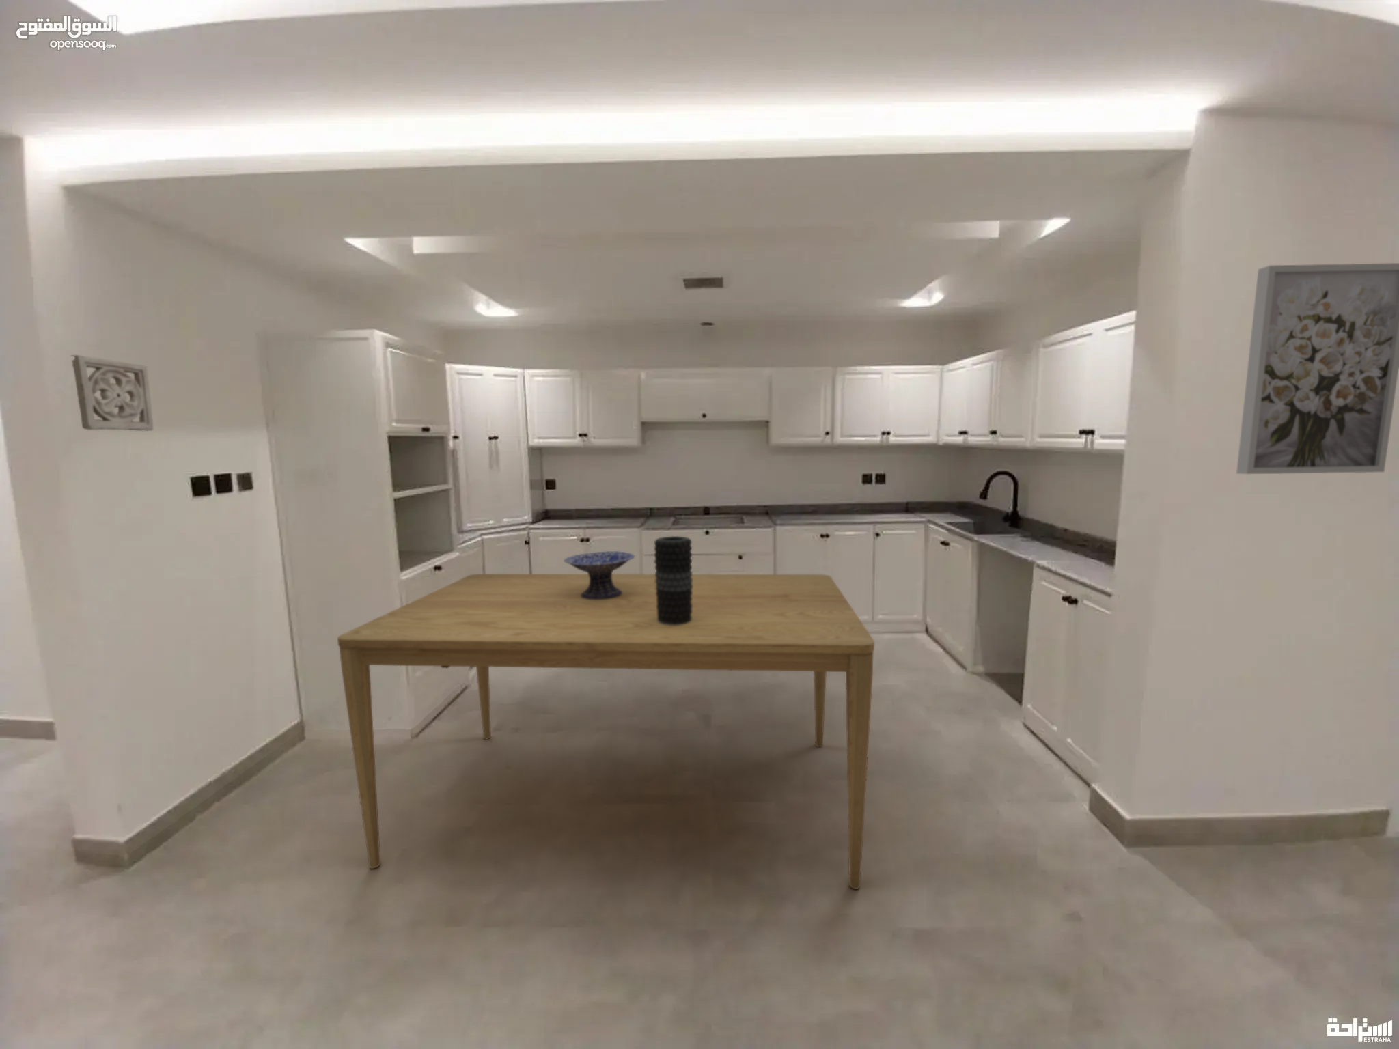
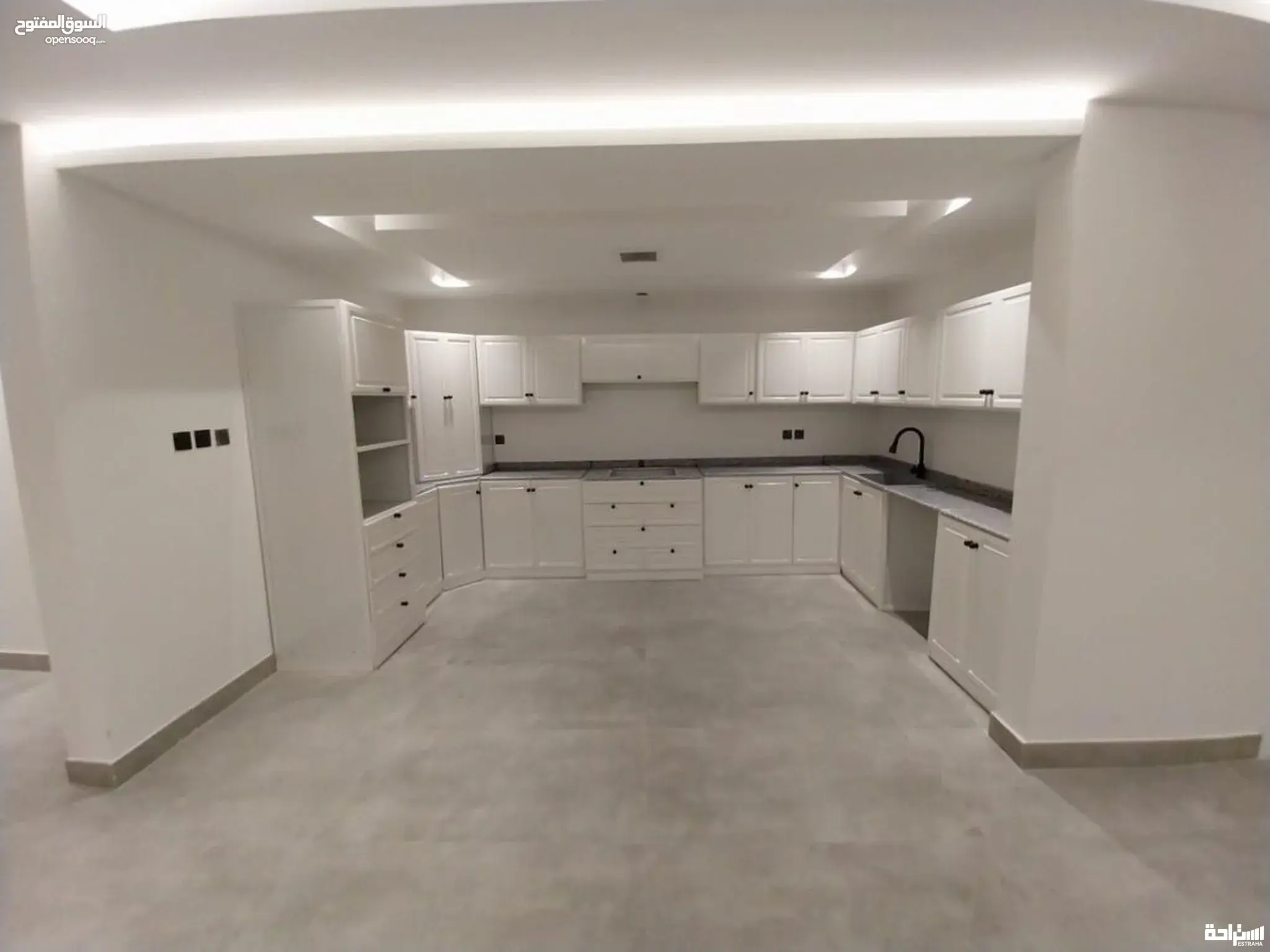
- dining table [337,573,875,890]
- decorative bowl [563,551,636,599]
- vase [653,536,693,626]
- wall art [1236,262,1399,475]
- wall ornament [69,355,154,432]
